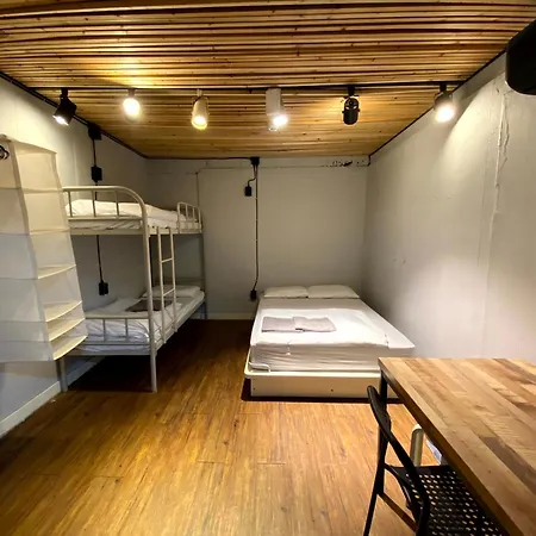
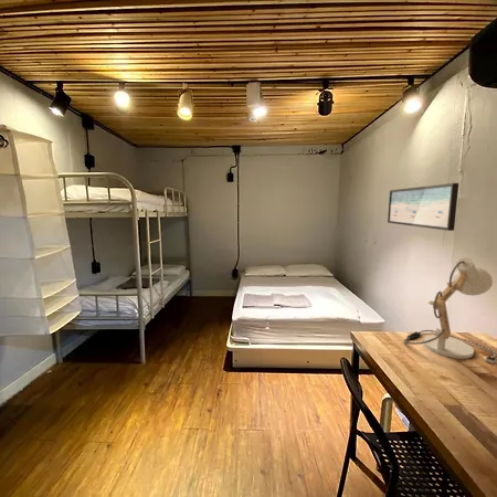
+ desk lamp [403,256,497,364]
+ wall art [387,182,459,232]
